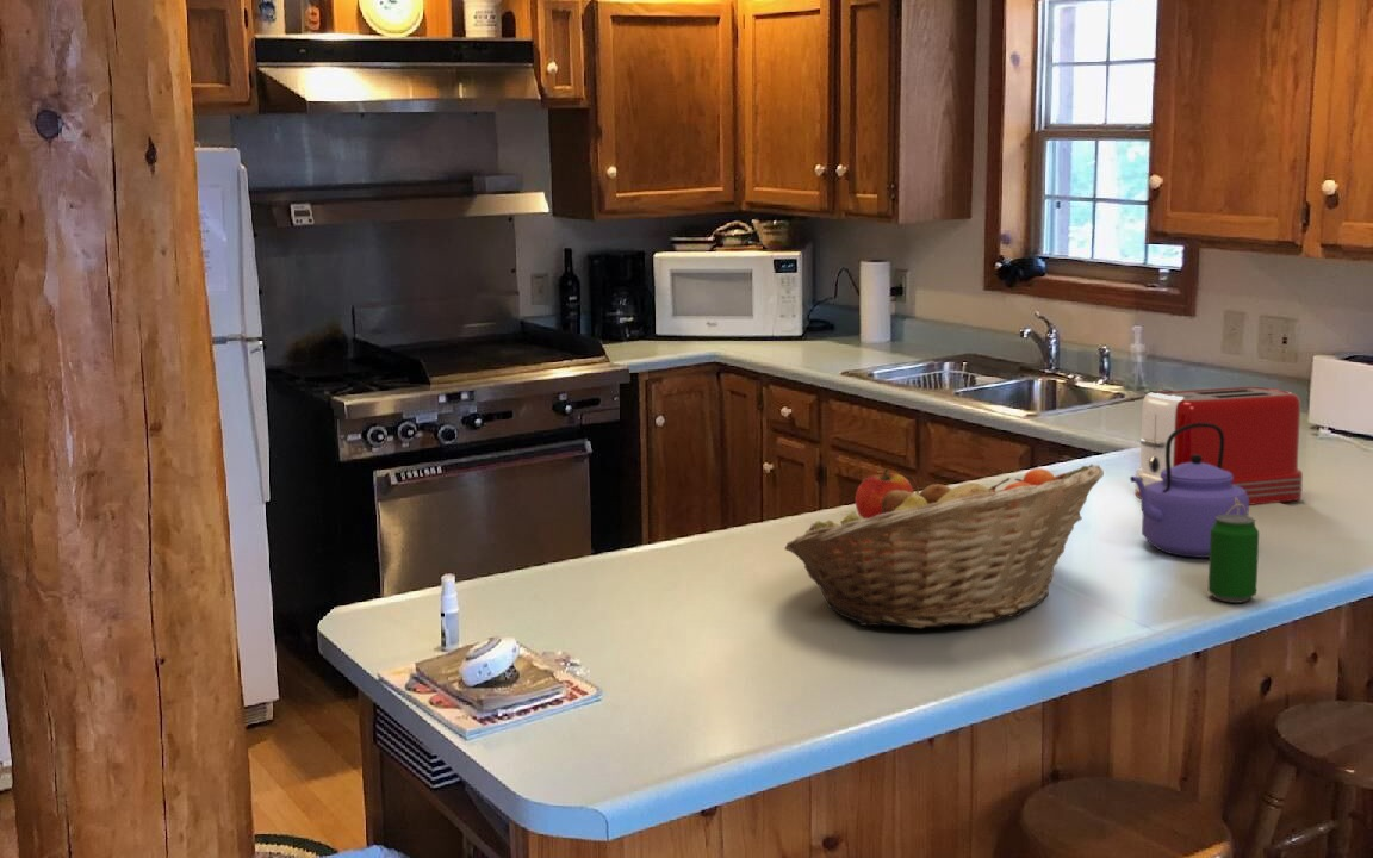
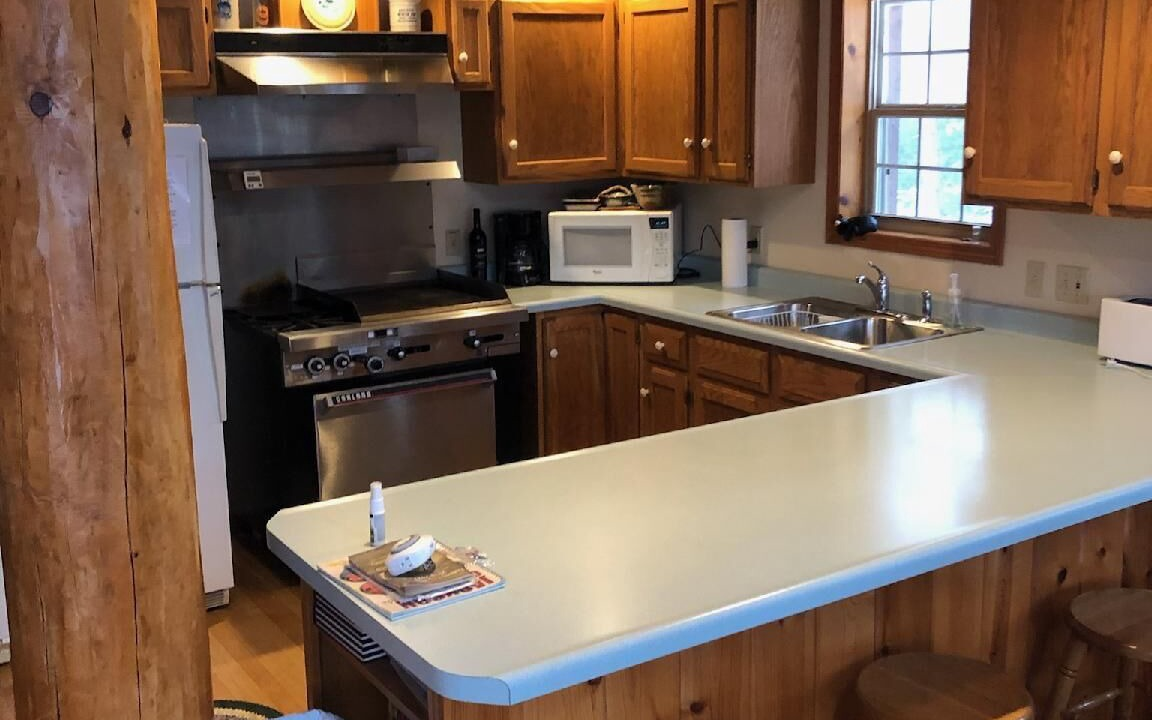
- fruit basket [784,464,1105,629]
- beverage can [1207,515,1260,604]
- toaster [1133,386,1304,506]
- kettle [1129,423,1250,559]
- apple [855,467,915,518]
